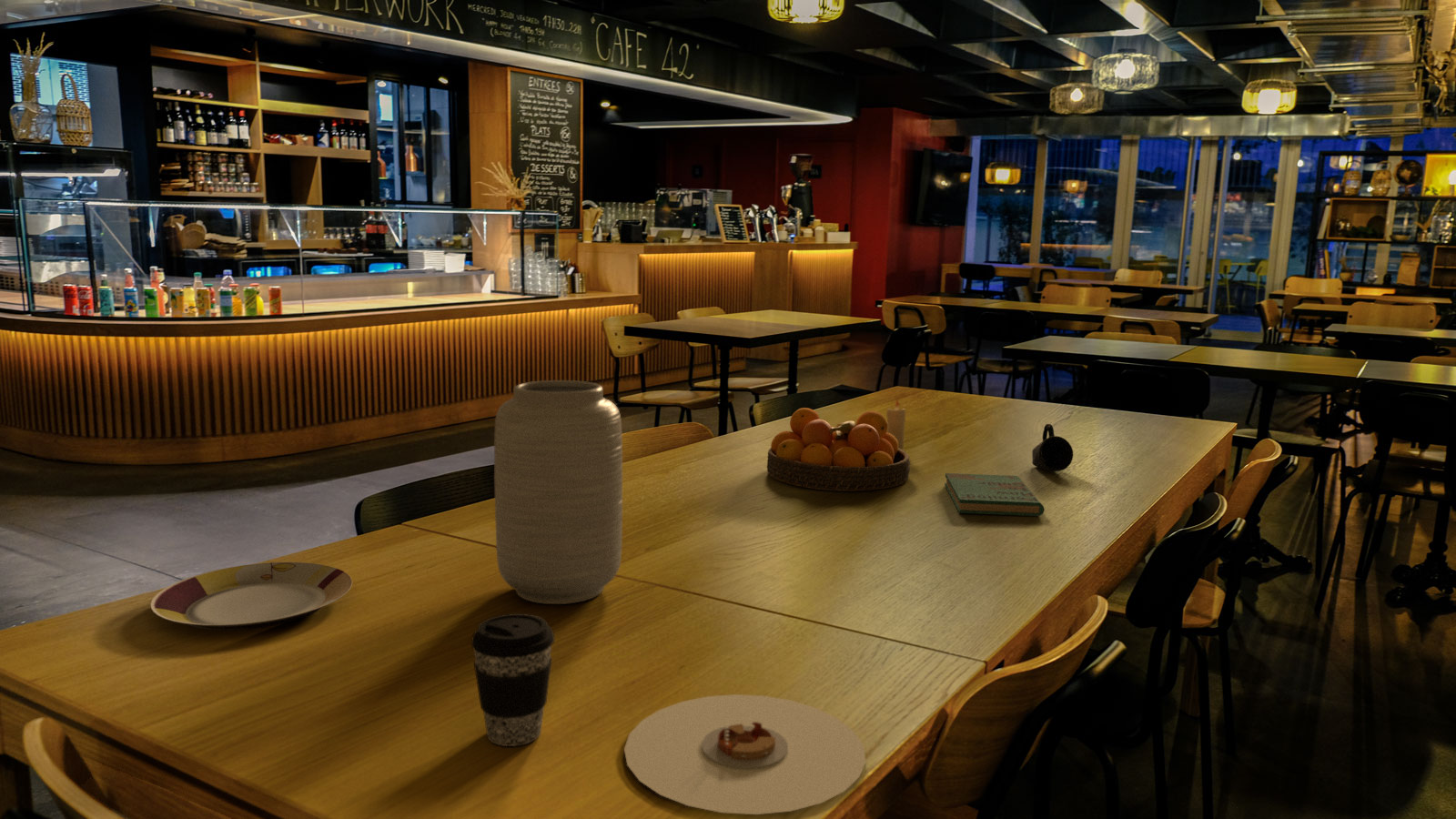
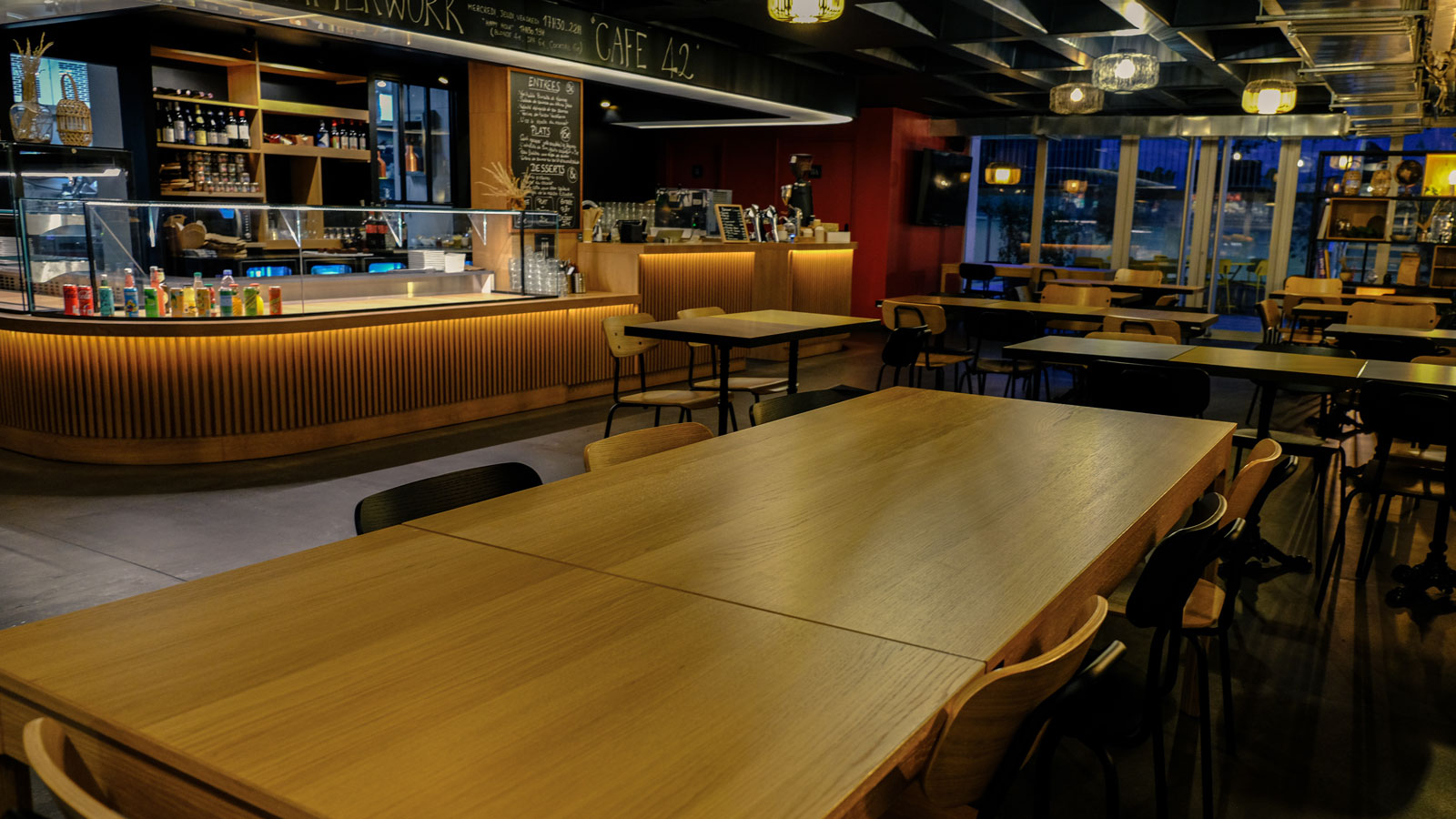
- book [944,472,1046,517]
- candle [885,398,906,450]
- mug [1031,423,1074,472]
- plate [623,693,866,815]
- fruit bowl [766,407,911,492]
- vase [493,379,623,605]
- coffee cup [470,612,555,747]
- plate [149,561,353,632]
